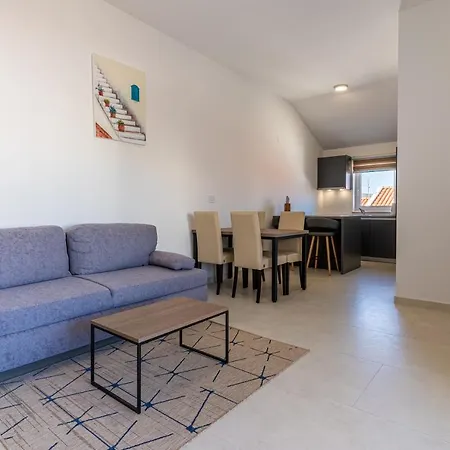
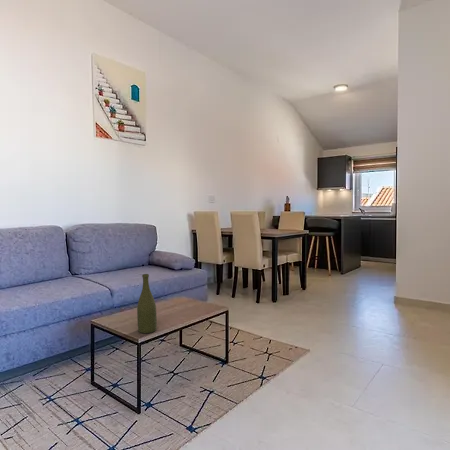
+ bottle [136,273,158,334]
